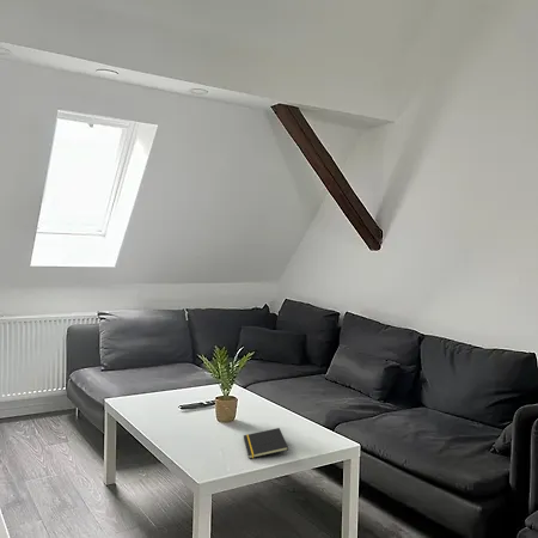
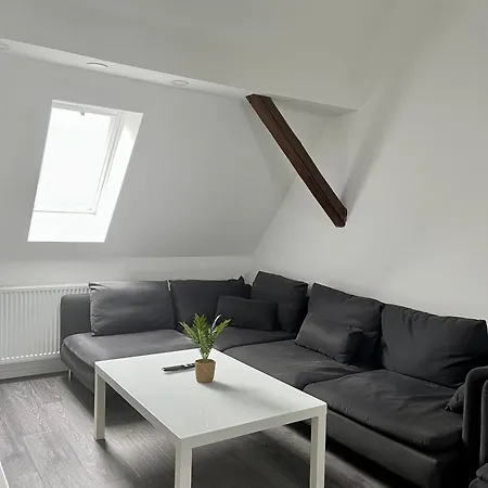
- notepad [243,427,289,459]
